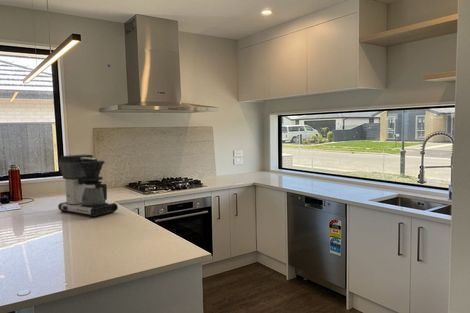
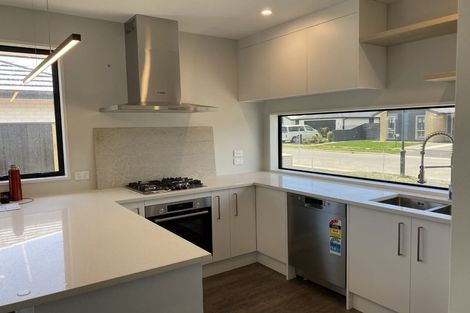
- coffee maker [57,154,119,218]
